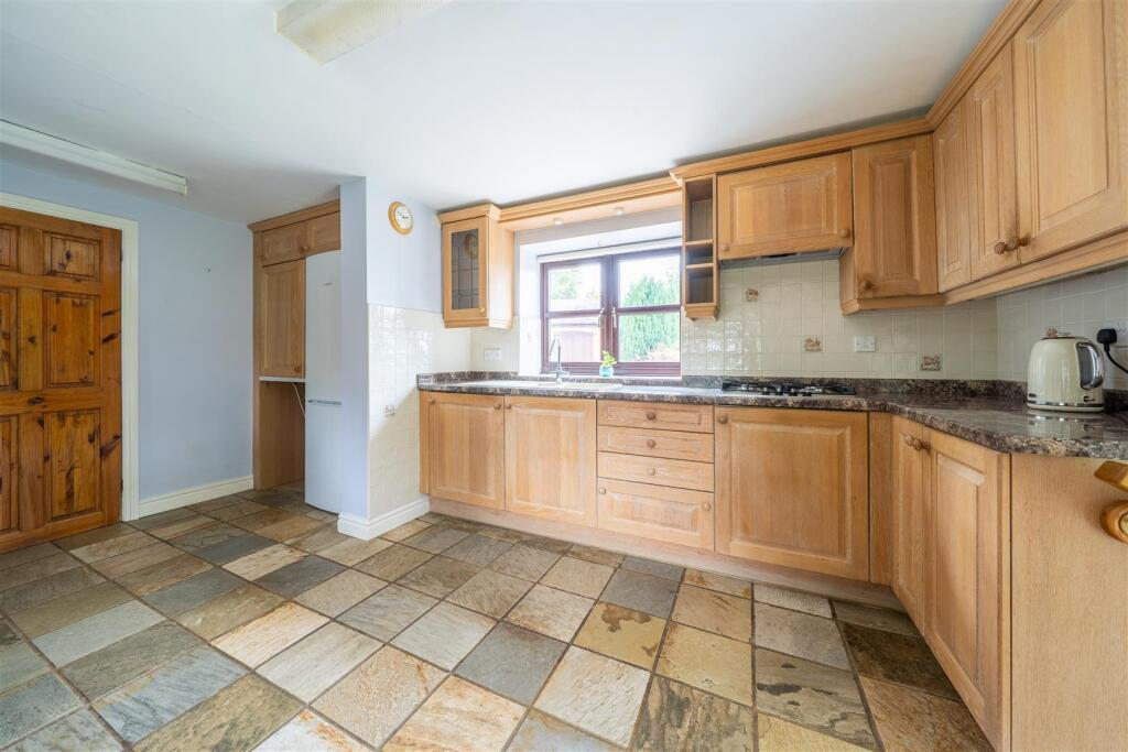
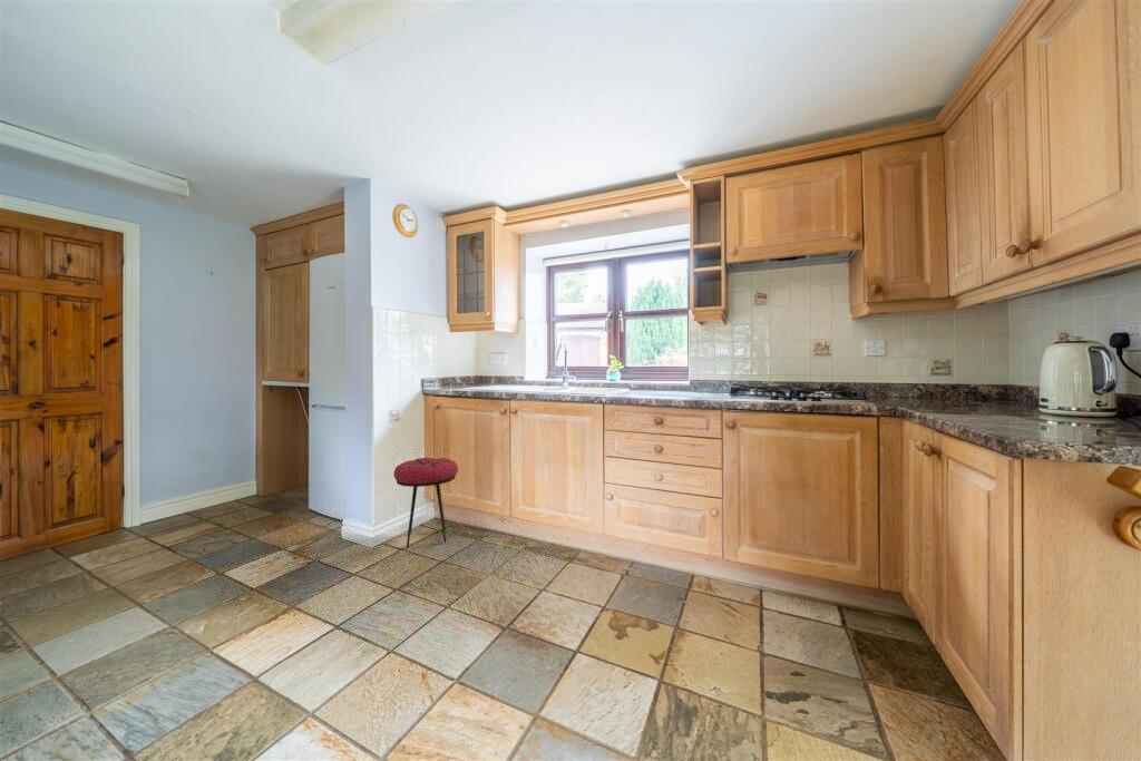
+ stool [392,457,459,548]
